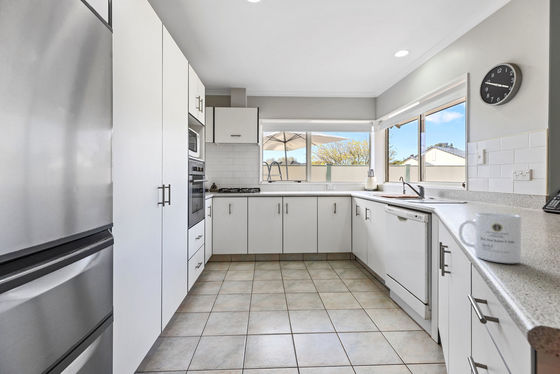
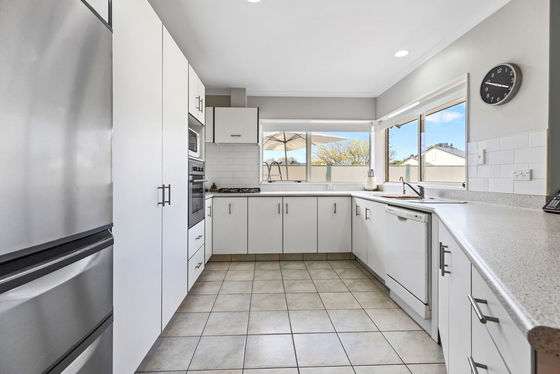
- mug [458,212,522,264]
